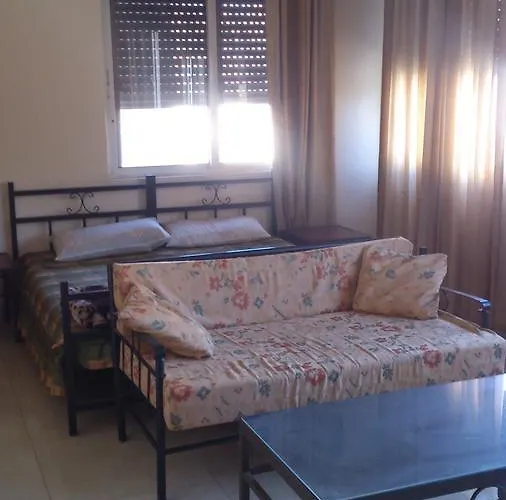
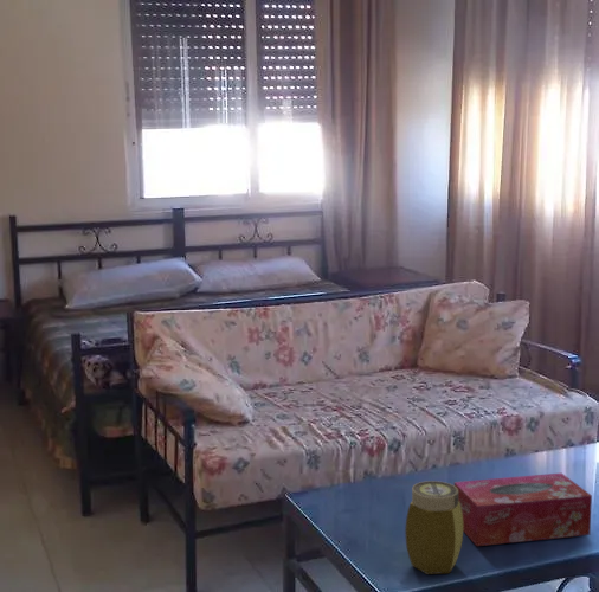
+ tissue box [453,472,593,547]
+ jar [404,480,464,575]
